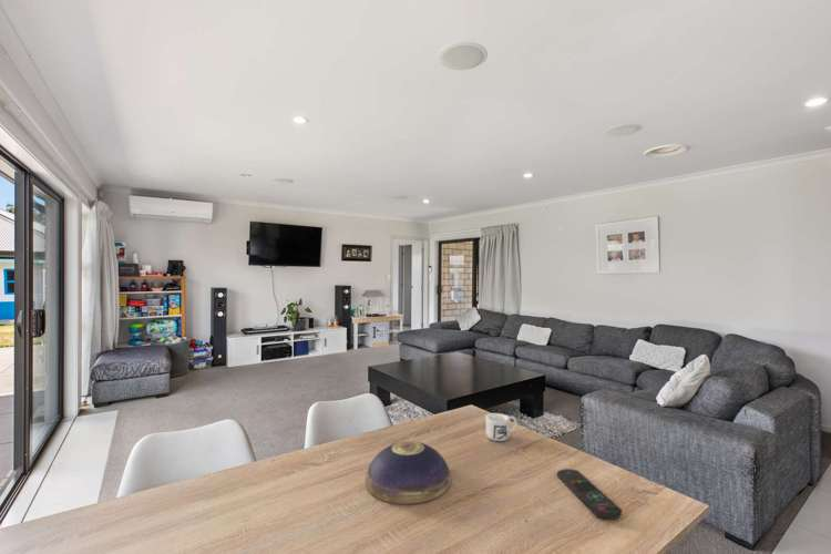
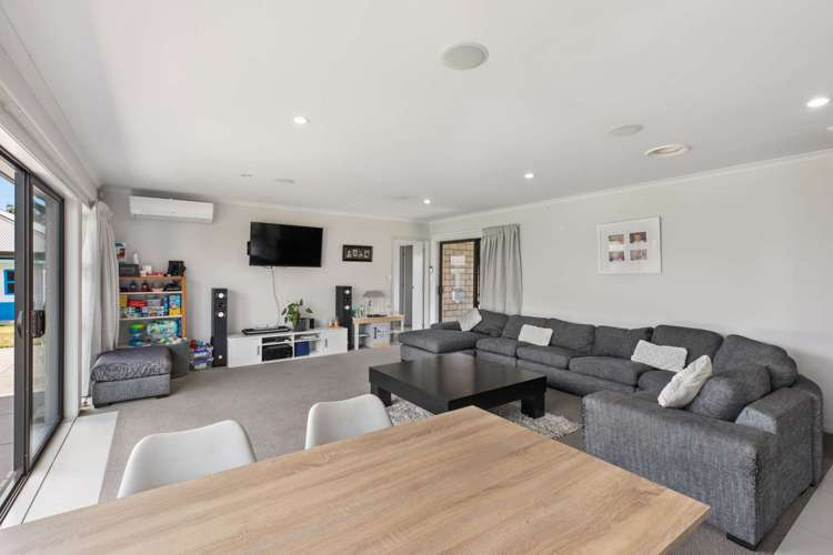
- decorative bowl [365,440,452,505]
- remote control [556,468,623,521]
- mug [485,412,519,442]
